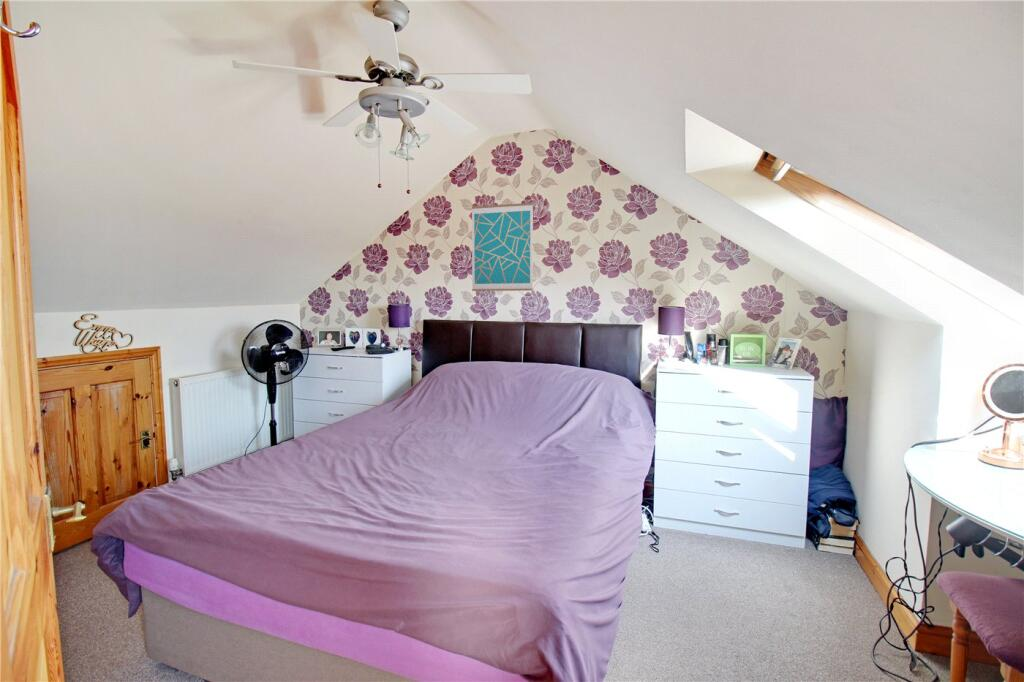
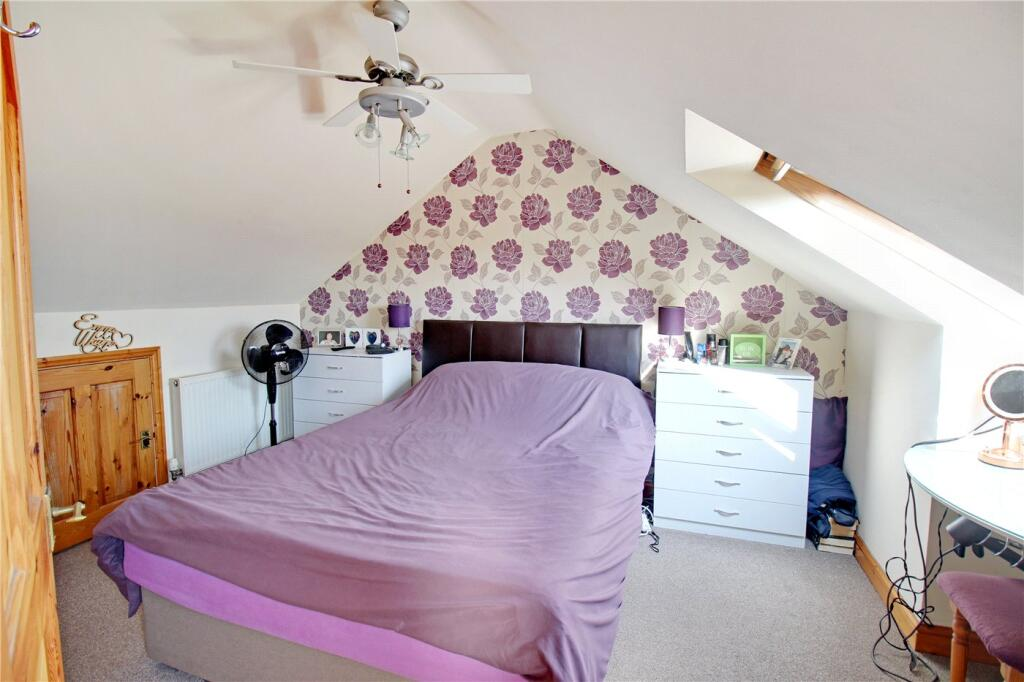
- wall art [471,202,534,292]
